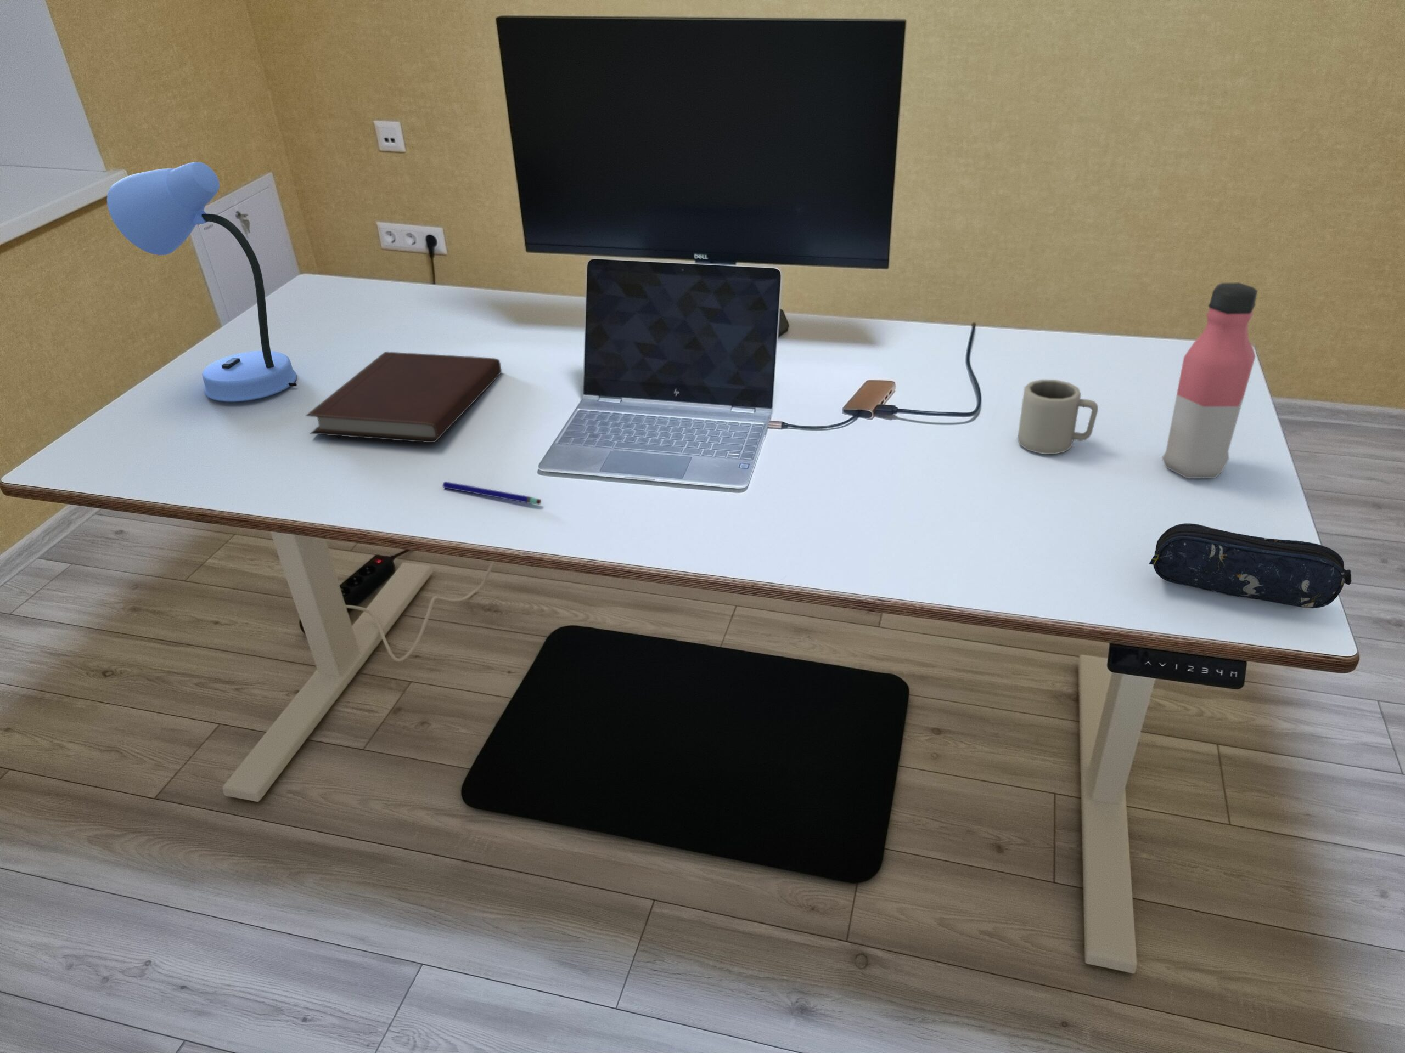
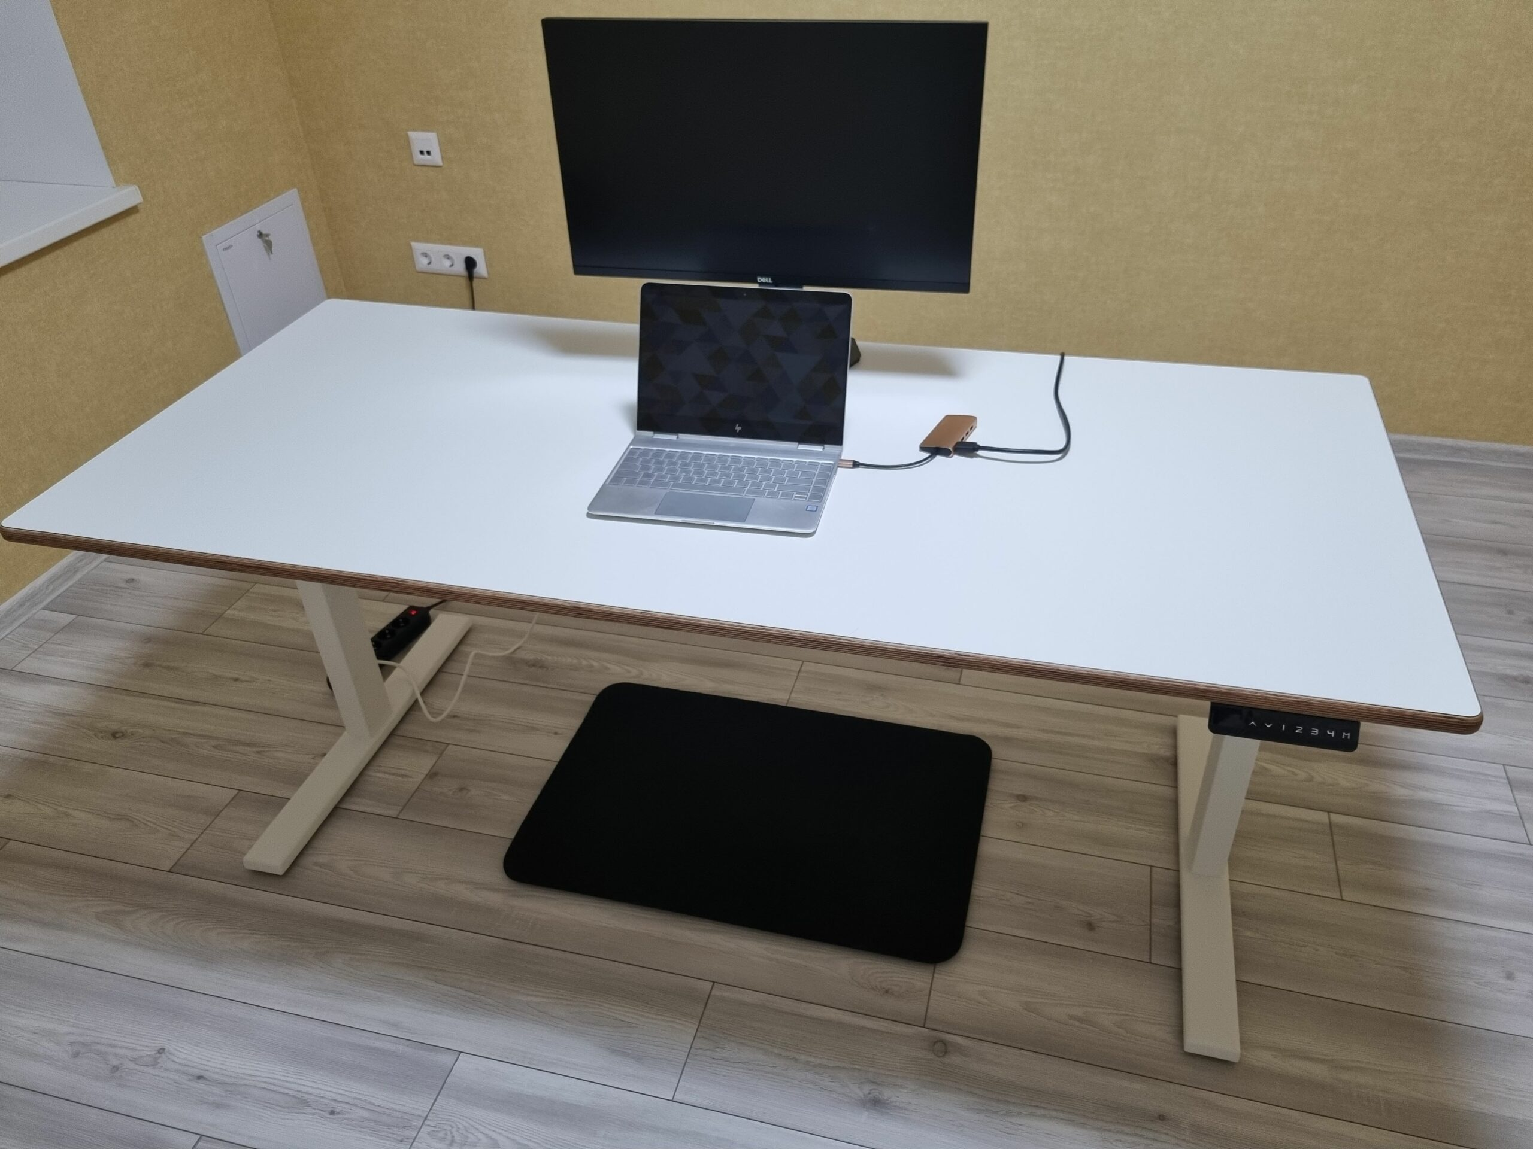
- notebook [305,351,502,444]
- desk lamp [106,161,298,403]
- pencil case [1148,523,1352,608]
- pen [443,481,542,505]
- cup [1017,379,1099,455]
- water bottle [1162,282,1259,479]
